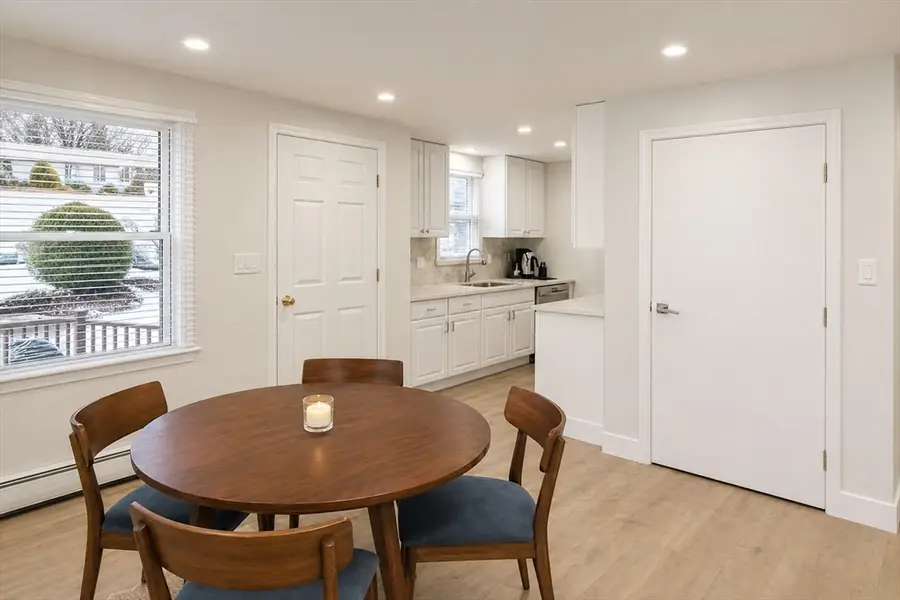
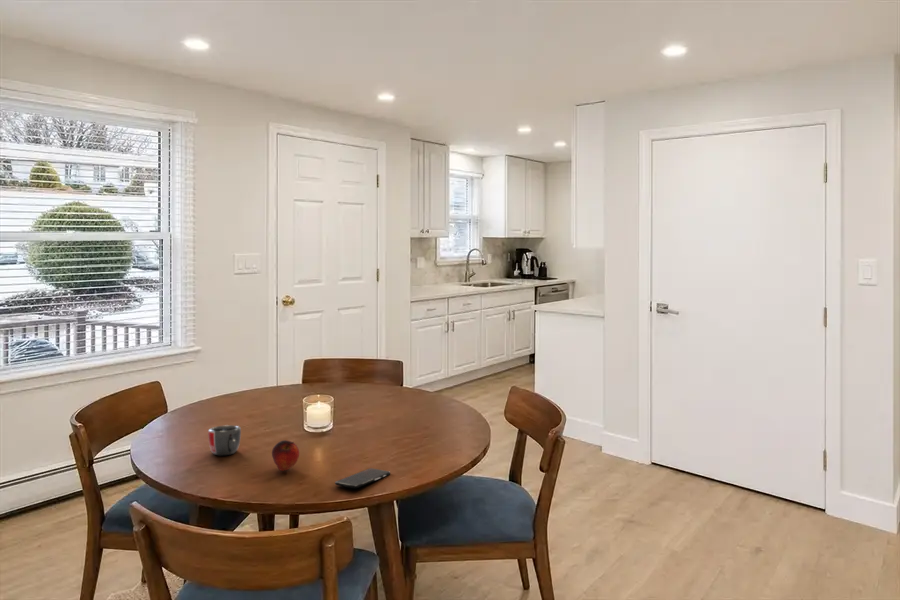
+ apple [271,439,300,472]
+ mug [207,424,242,456]
+ smartphone [334,467,391,489]
